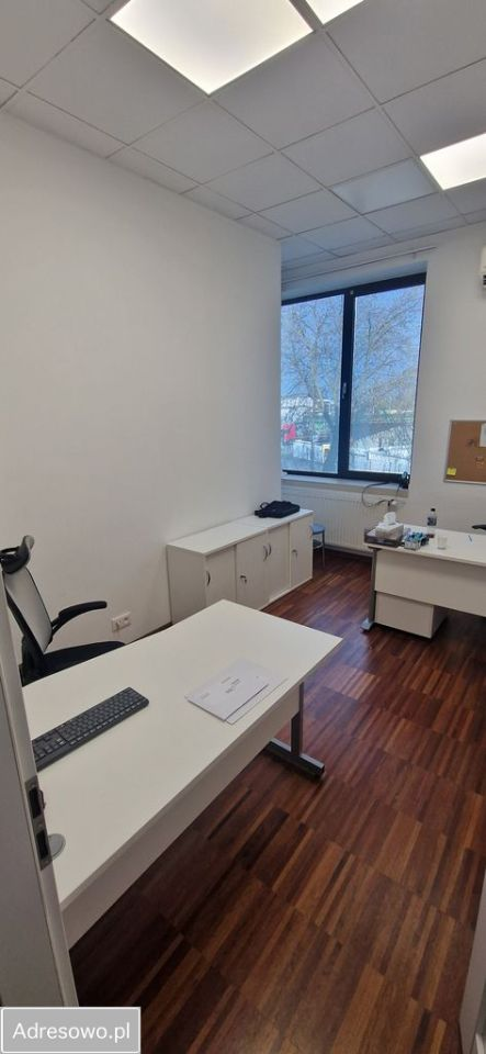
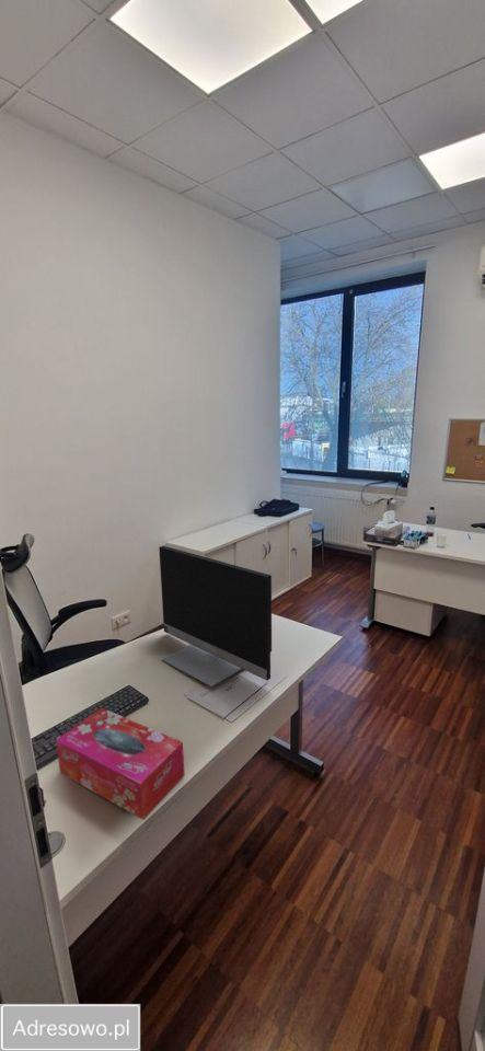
+ monitor [158,545,273,688]
+ tissue box [55,707,186,821]
